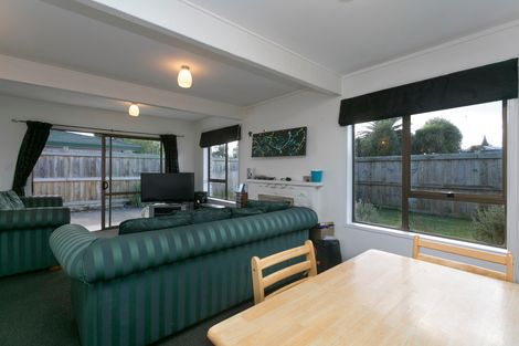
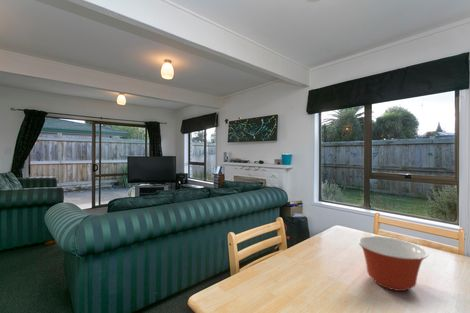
+ mixing bowl [357,235,429,292]
